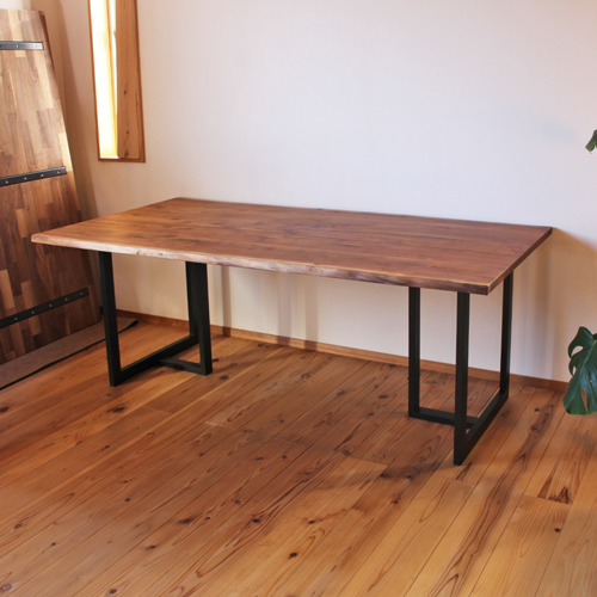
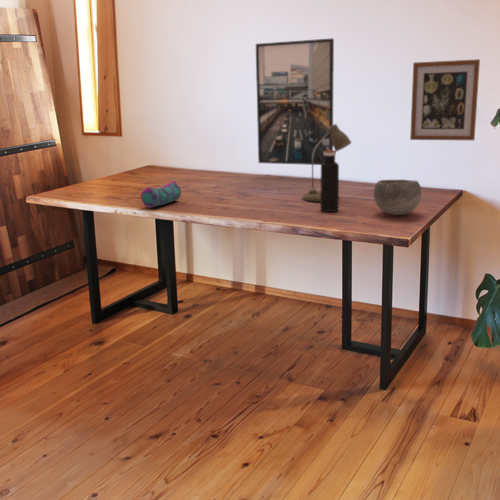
+ bowl [373,179,423,216]
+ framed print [255,37,335,166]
+ desk lamp [301,123,353,203]
+ wall art [409,58,481,141]
+ pencil case [140,180,182,209]
+ water bottle [320,149,340,213]
